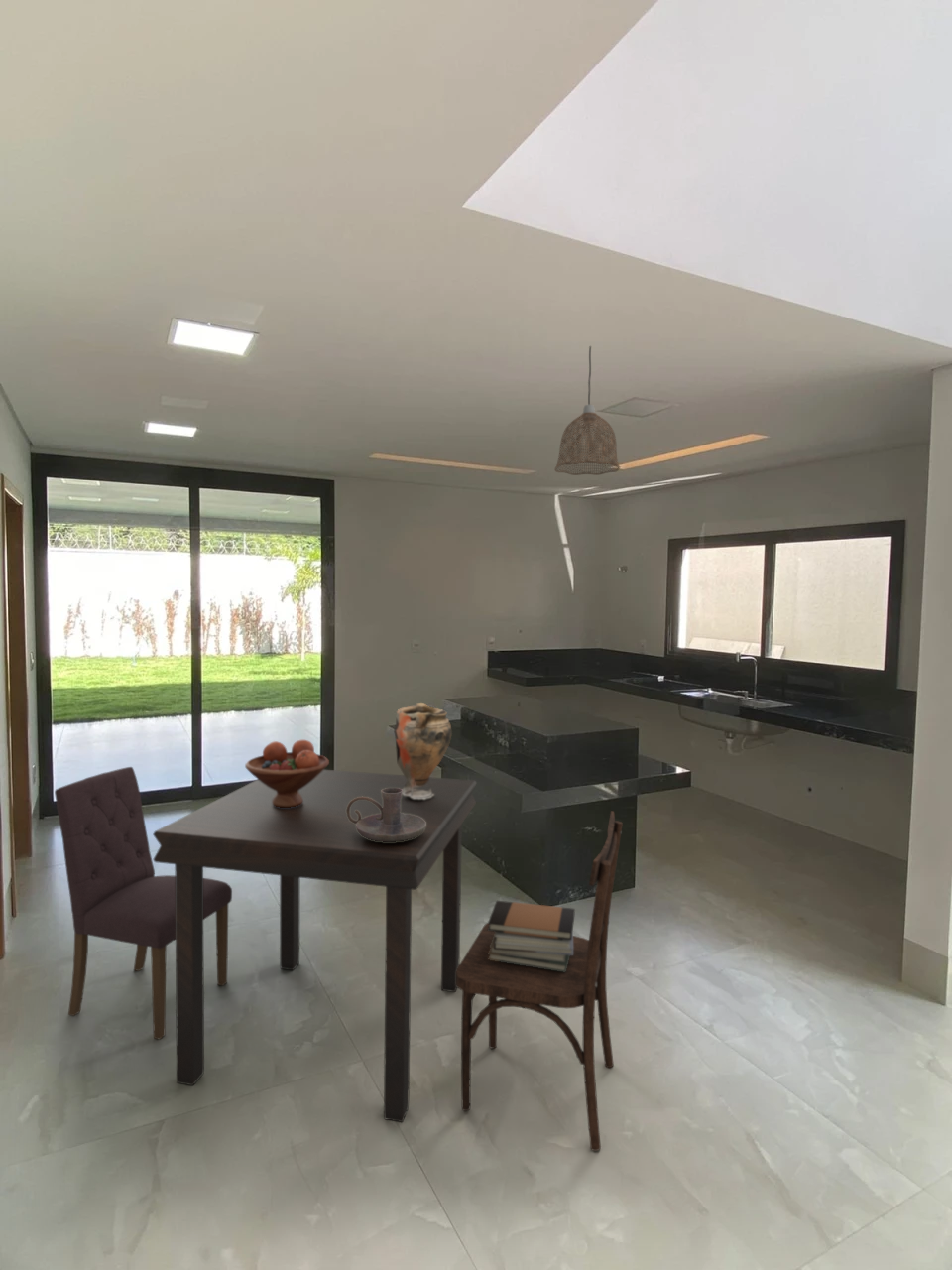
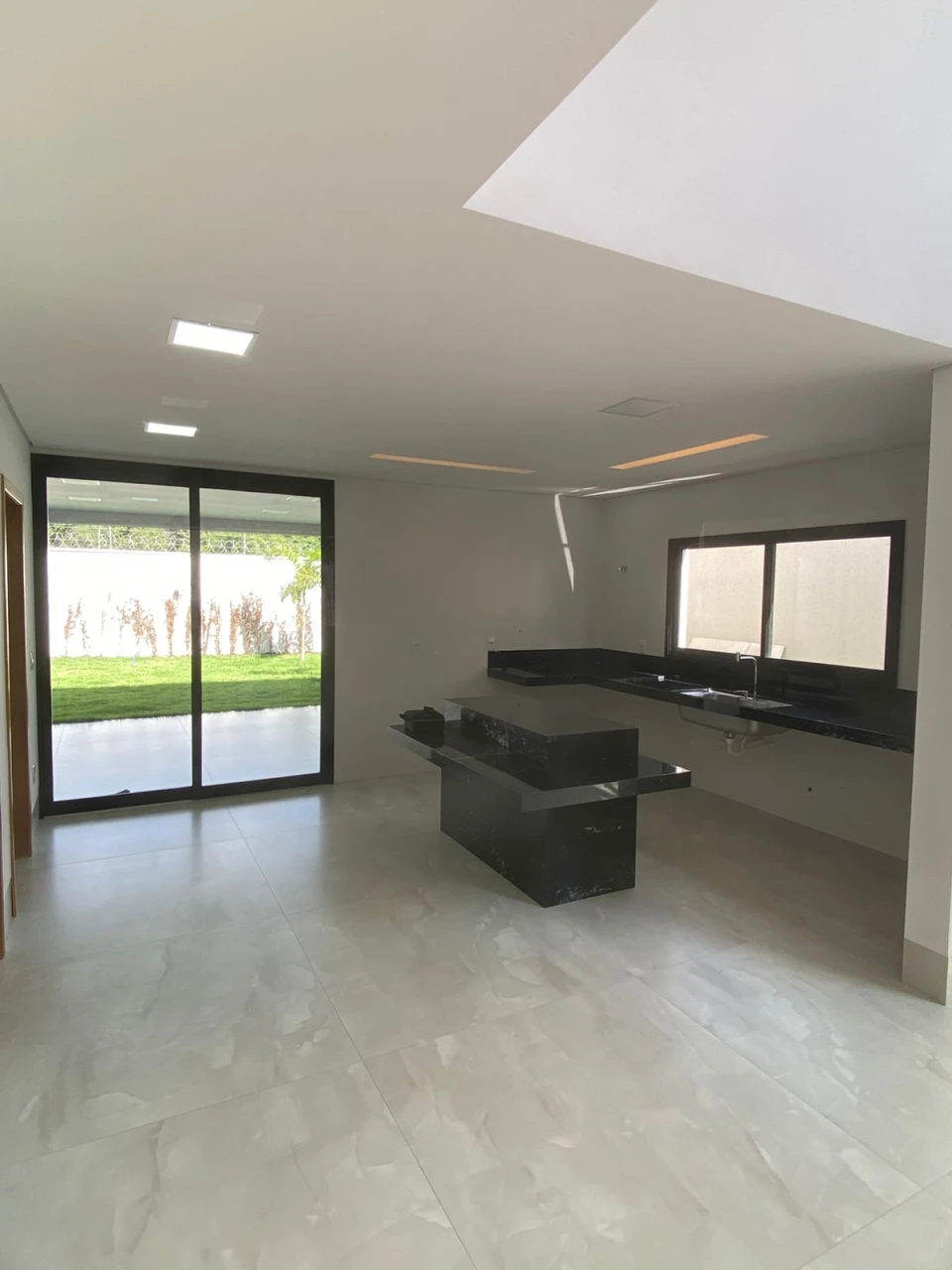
- dining chair [54,766,233,1041]
- pendant lamp [554,345,622,476]
- candle holder [346,788,426,842]
- book stack [487,900,576,972]
- fruit bowl [244,739,330,808]
- vase [393,702,453,799]
- dining chair [456,810,624,1152]
- dining table [152,769,478,1123]
